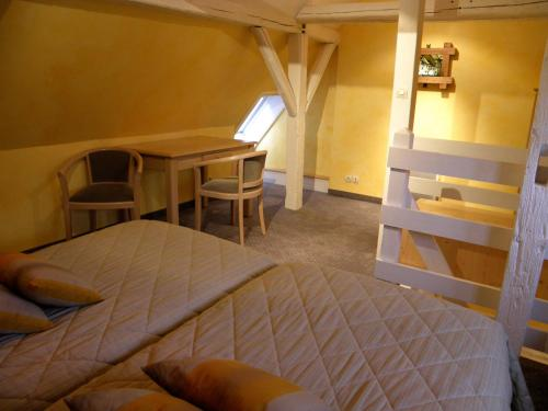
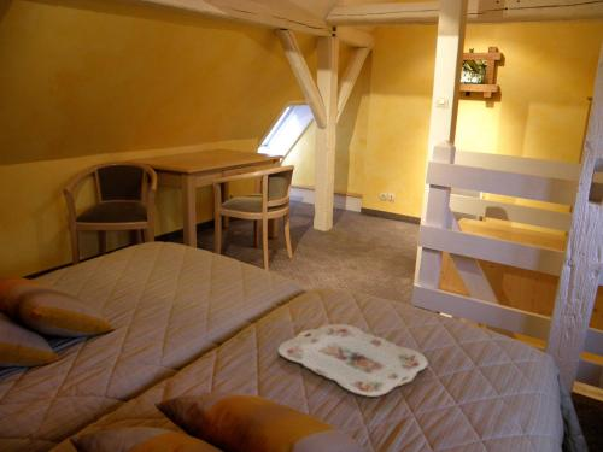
+ serving tray [276,323,429,398]
